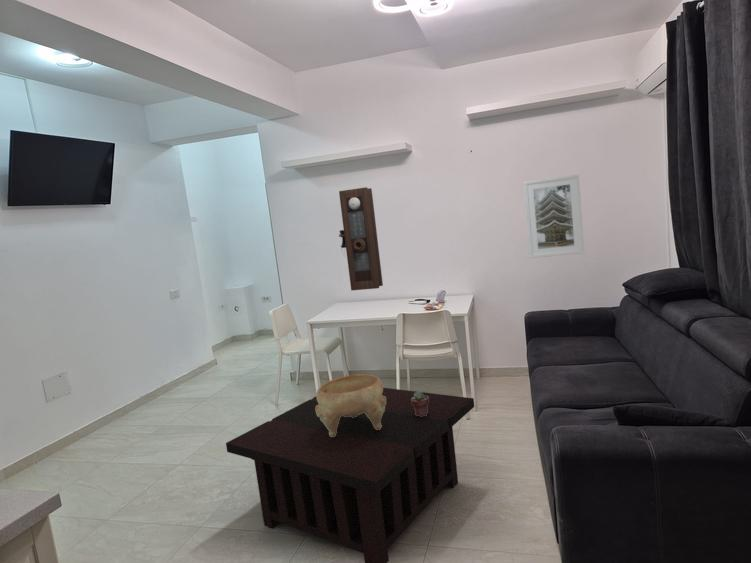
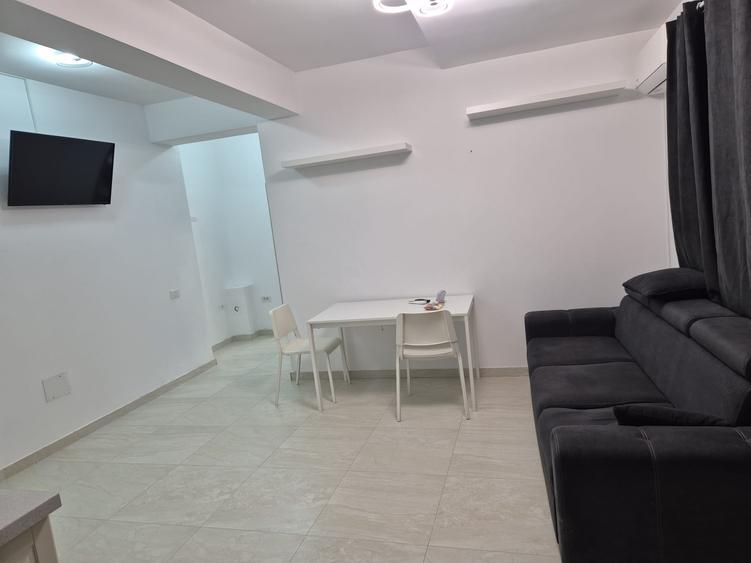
- pendulum clock [338,186,384,291]
- coffee table [225,387,475,563]
- decorative bowl [315,373,386,437]
- potted succulent [411,390,429,417]
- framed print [523,173,585,259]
